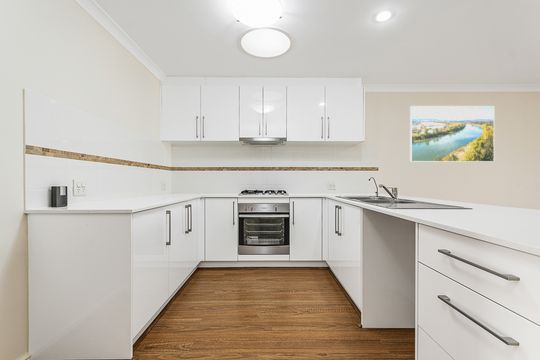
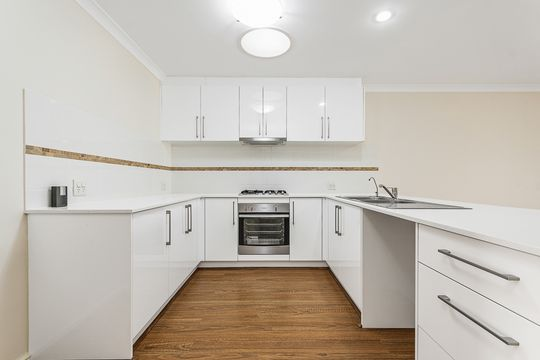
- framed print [409,105,495,163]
